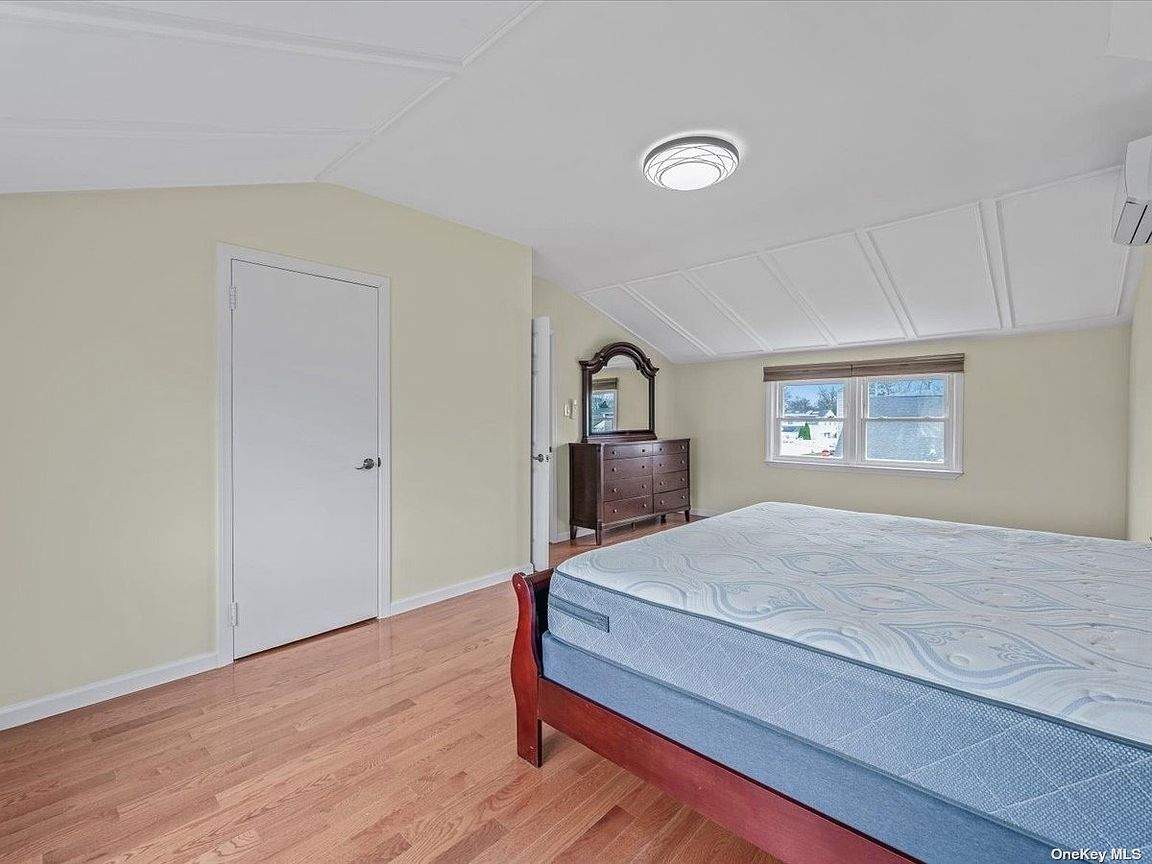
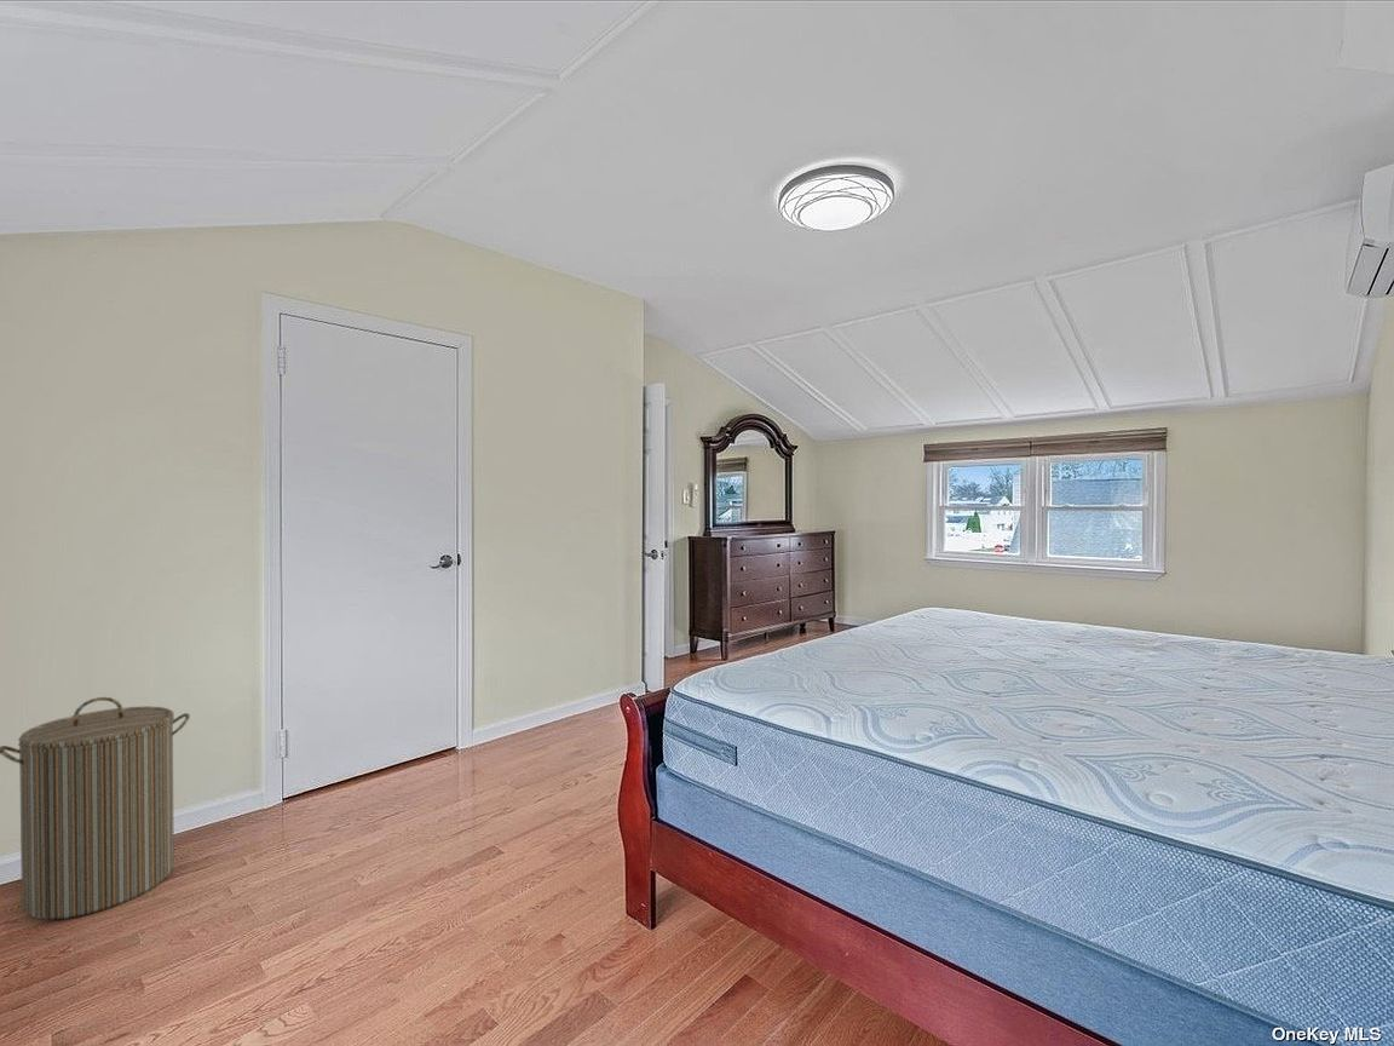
+ laundry hamper [0,696,191,920]
